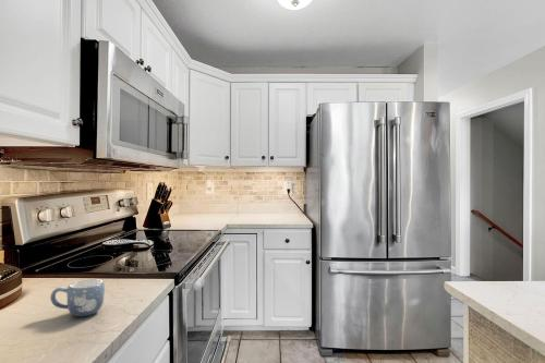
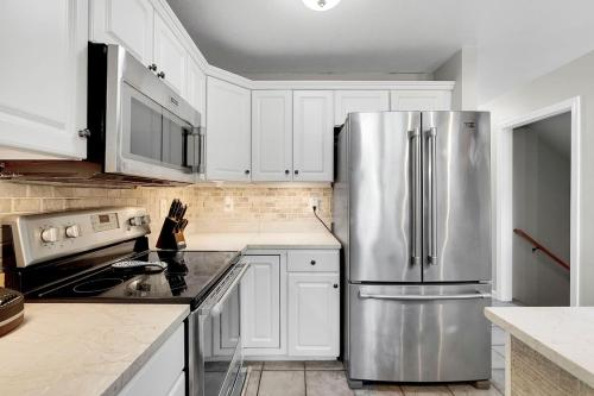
- mug [49,278,106,317]
